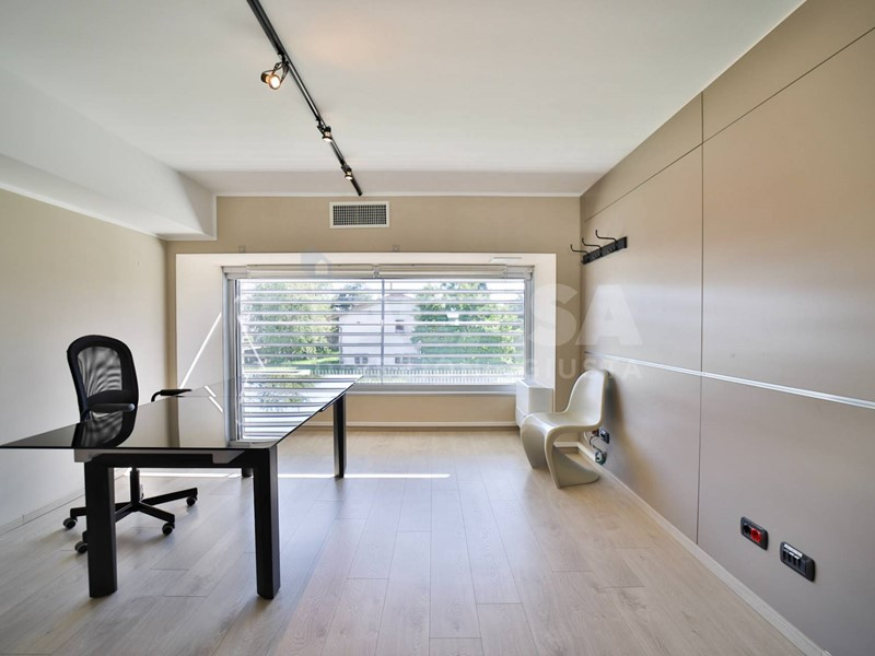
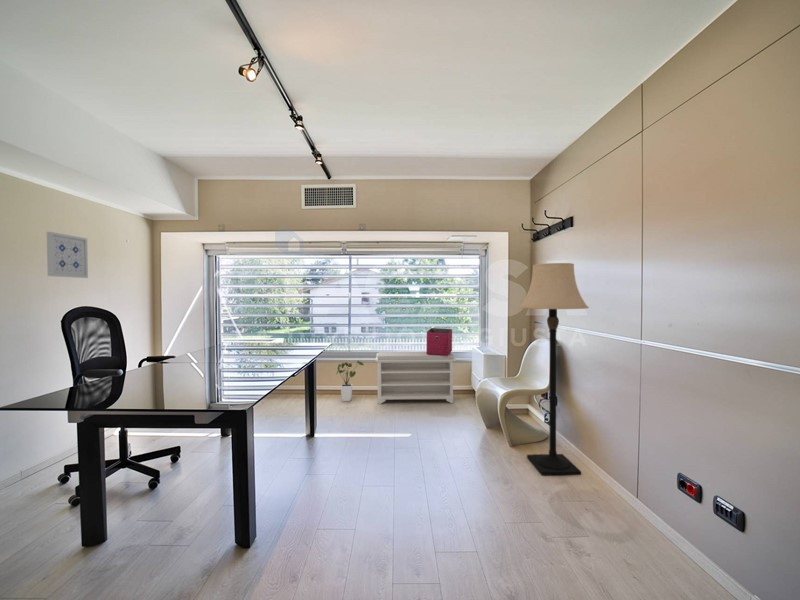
+ bench [374,351,457,405]
+ lamp [518,262,590,477]
+ storage bin [425,327,453,356]
+ wall art [46,231,89,279]
+ house plant [335,359,364,402]
